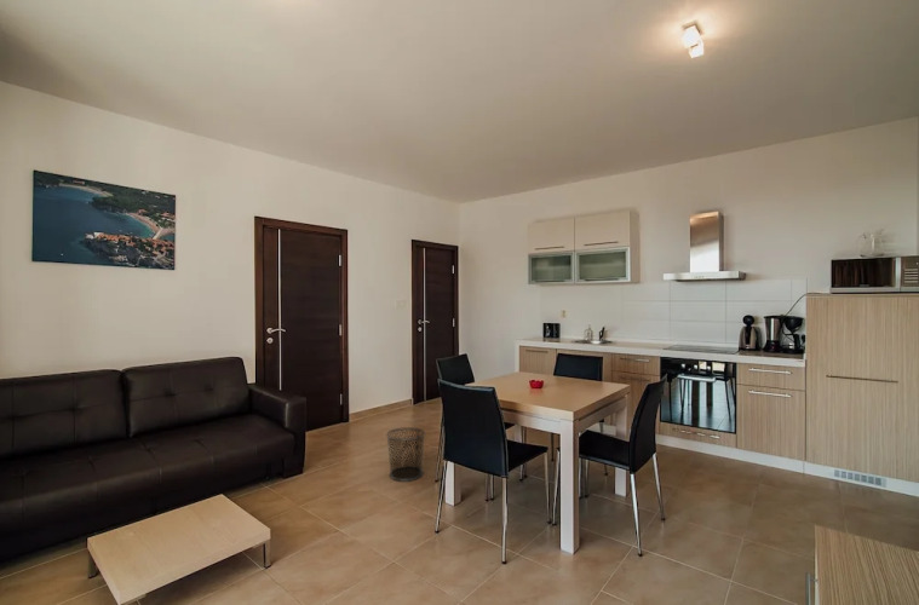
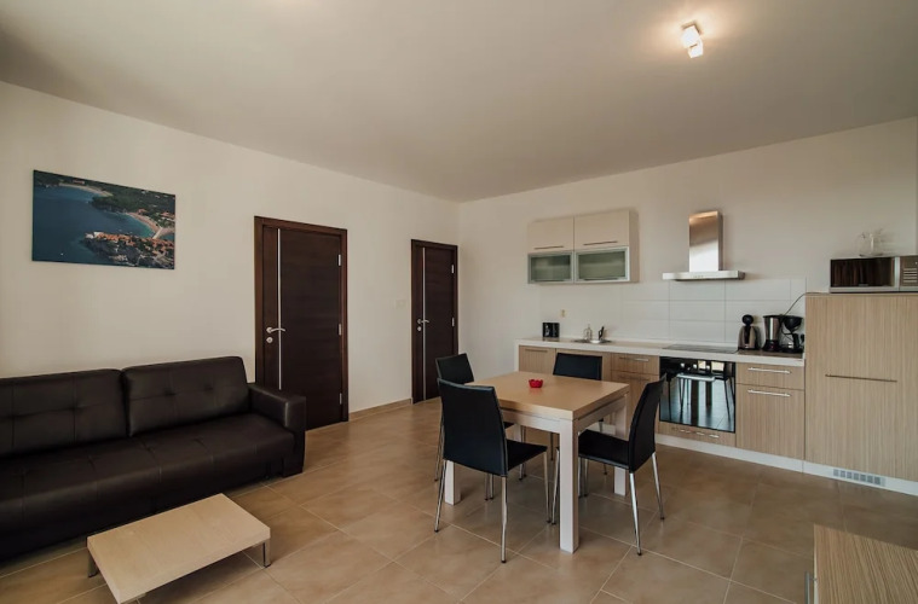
- waste bin [385,426,426,483]
